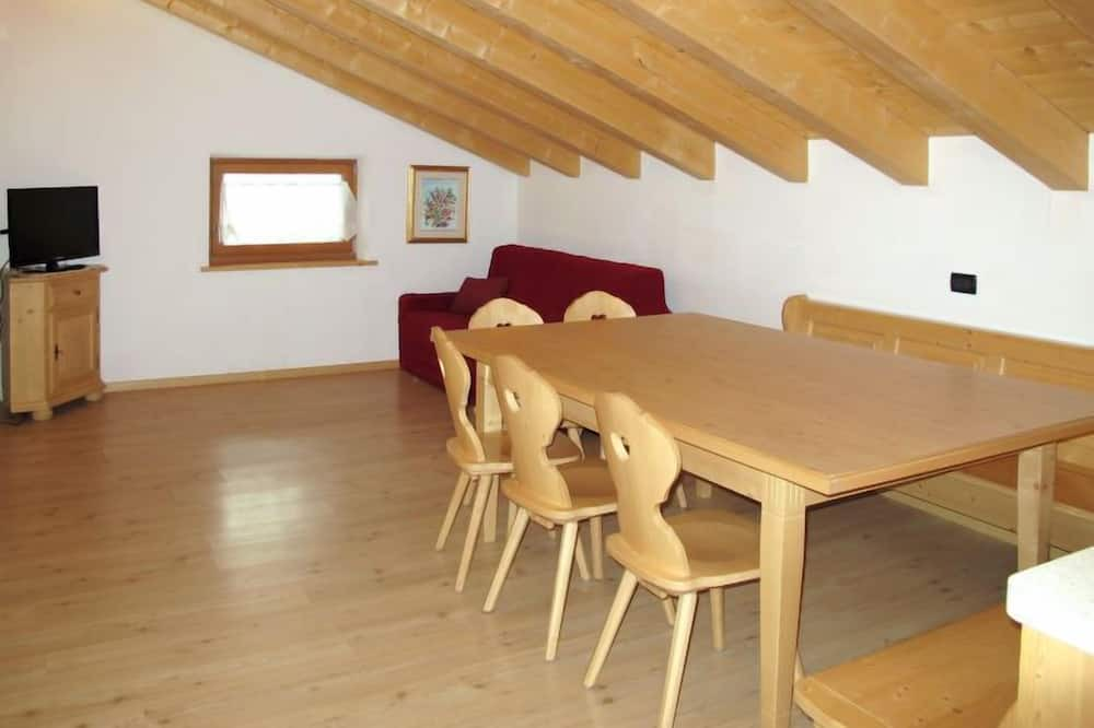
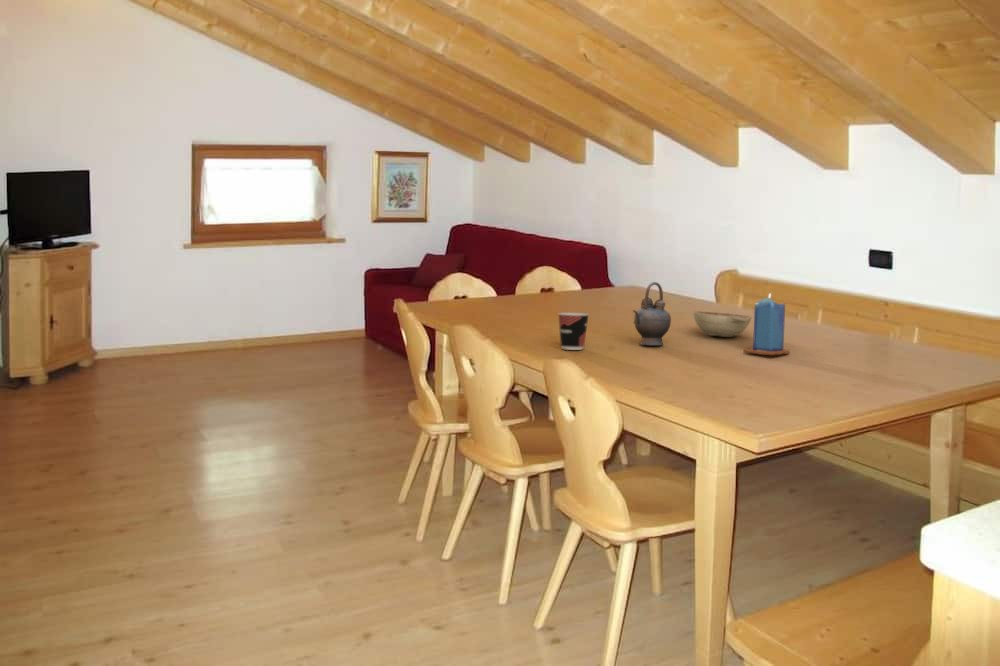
+ cup [557,312,590,351]
+ teapot [632,281,672,347]
+ candle [743,292,791,356]
+ decorative bowl [692,310,753,338]
